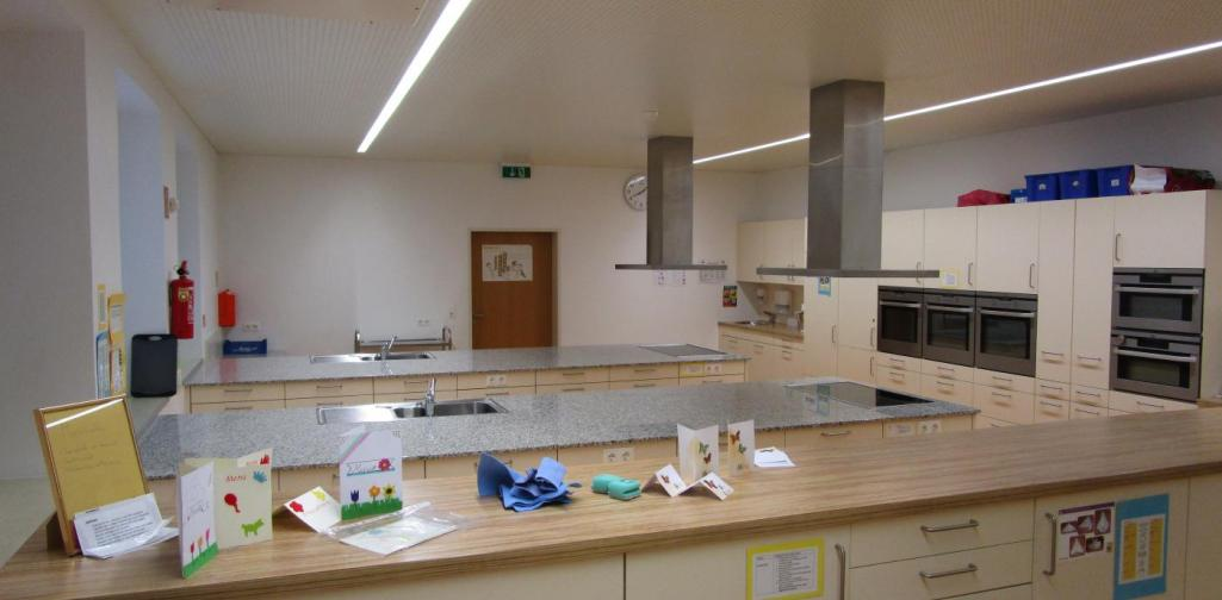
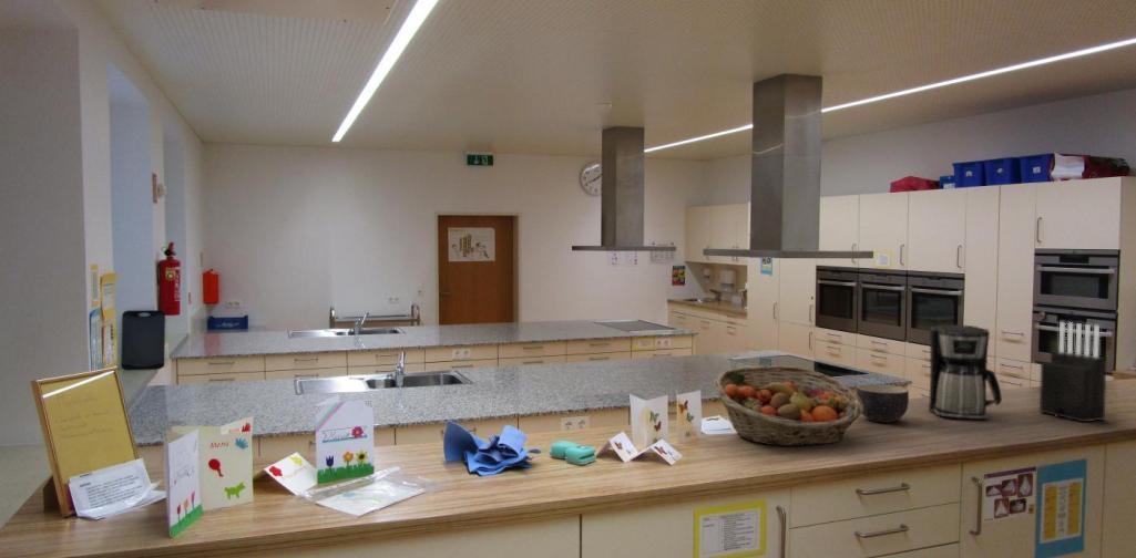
+ fruit basket [714,365,863,447]
+ knife block [1038,321,1107,423]
+ coffee maker [928,324,1003,421]
+ bowl [856,383,910,424]
